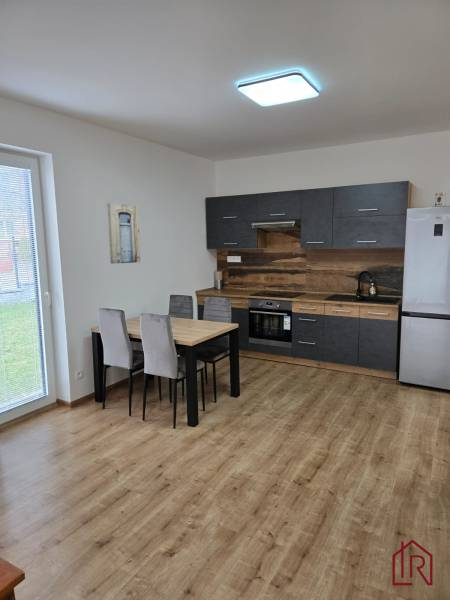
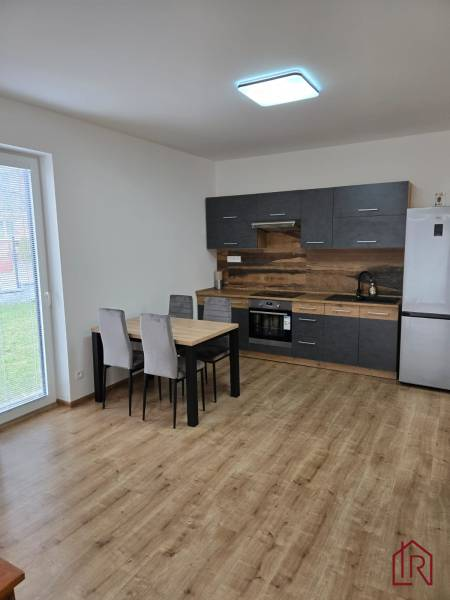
- wall art [106,202,141,265]
